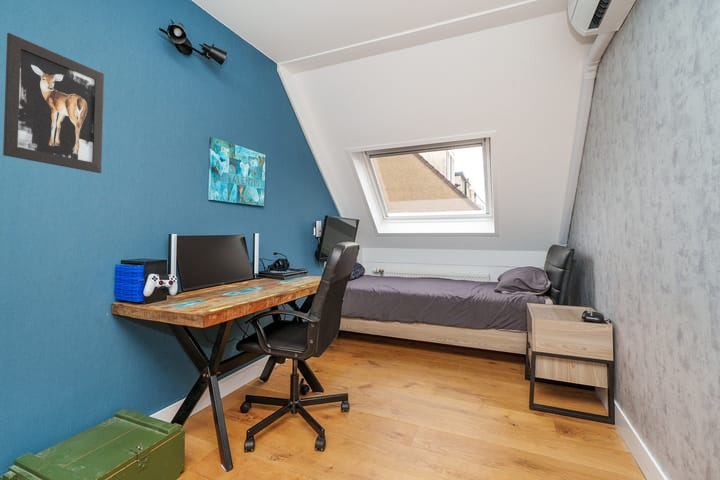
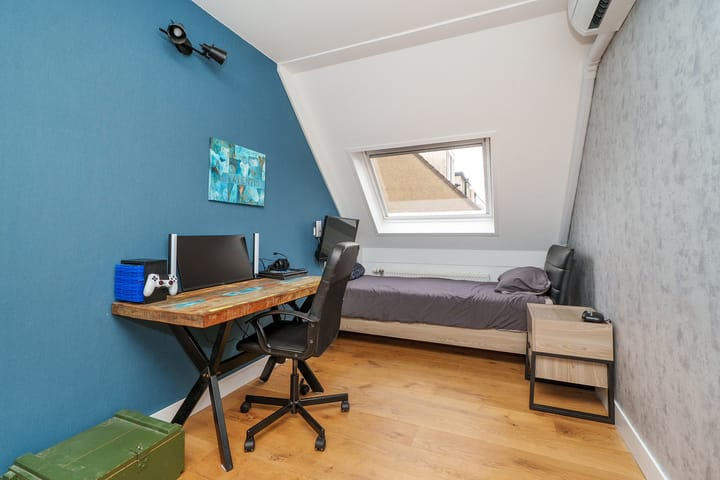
- wall art [2,32,105,174]
